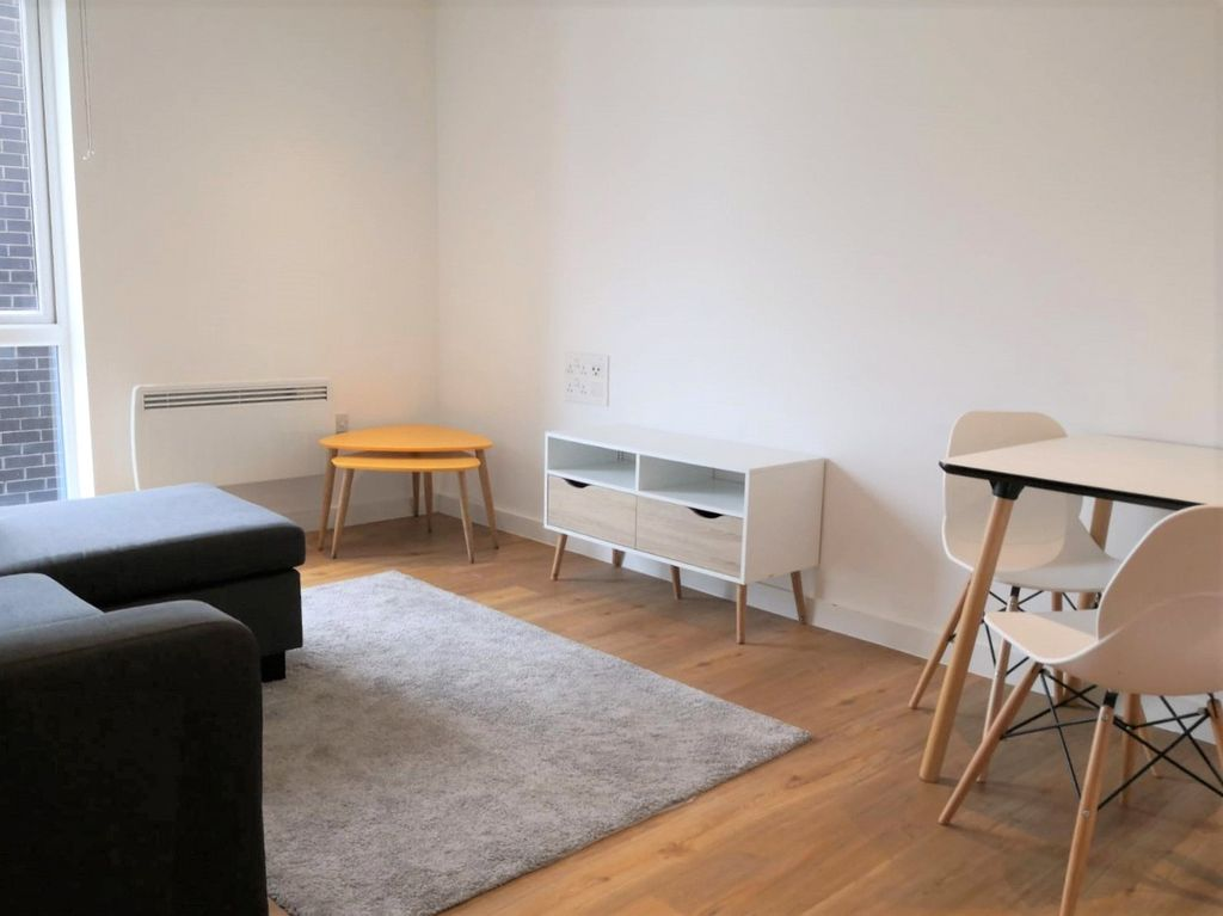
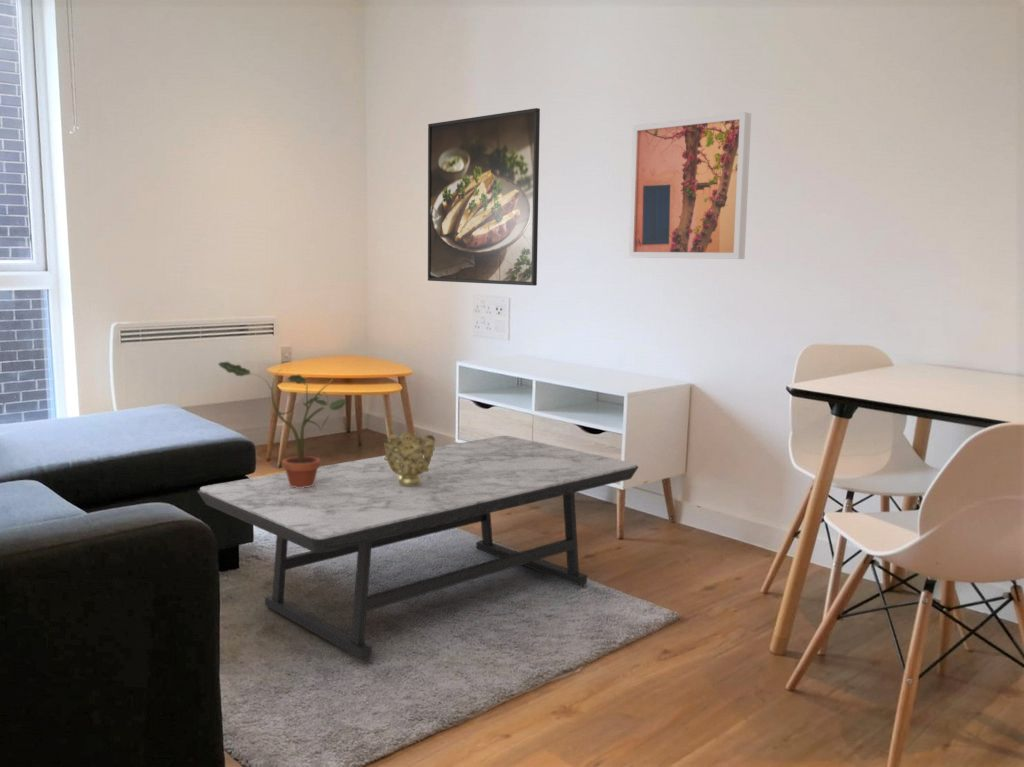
+ wall art [628,111,752,260]
+ potted plant [217,361,347,488]
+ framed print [427,107,541,287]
+ decorative bowl [382,431,436,486]
+ coffee table [197,435,639,662]
